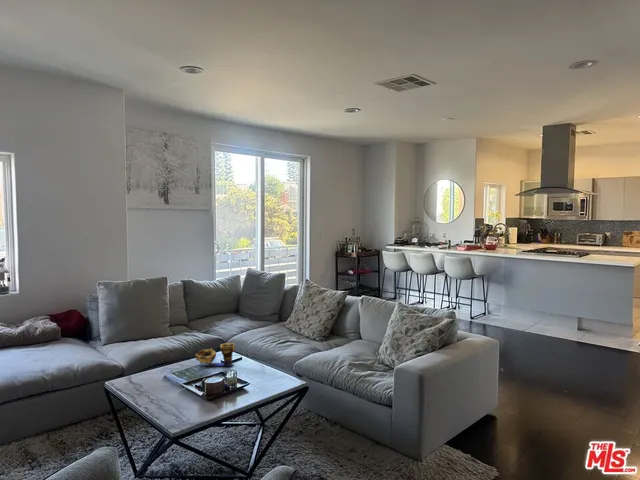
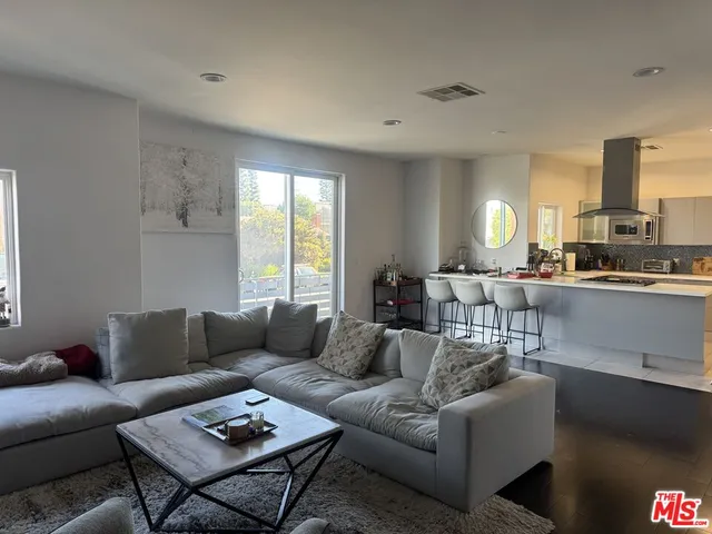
- decorative bowl [194,342,236,368]
